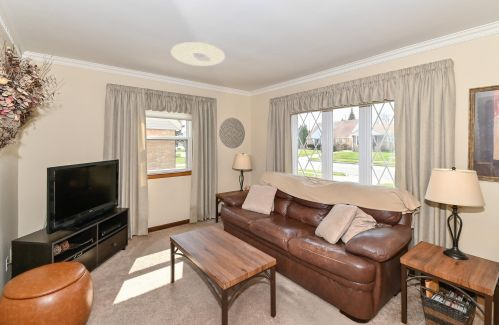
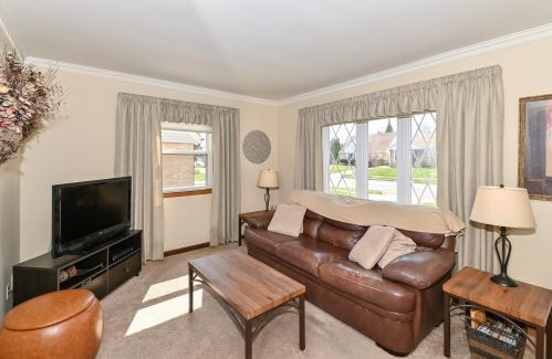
- ceiling light [170,41,226,67]
